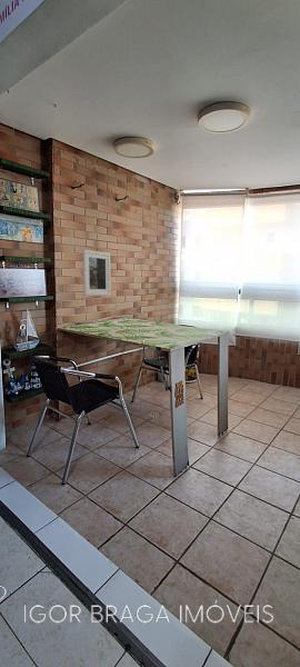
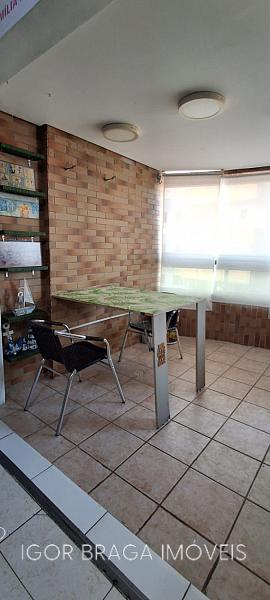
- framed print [81,249,112,297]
